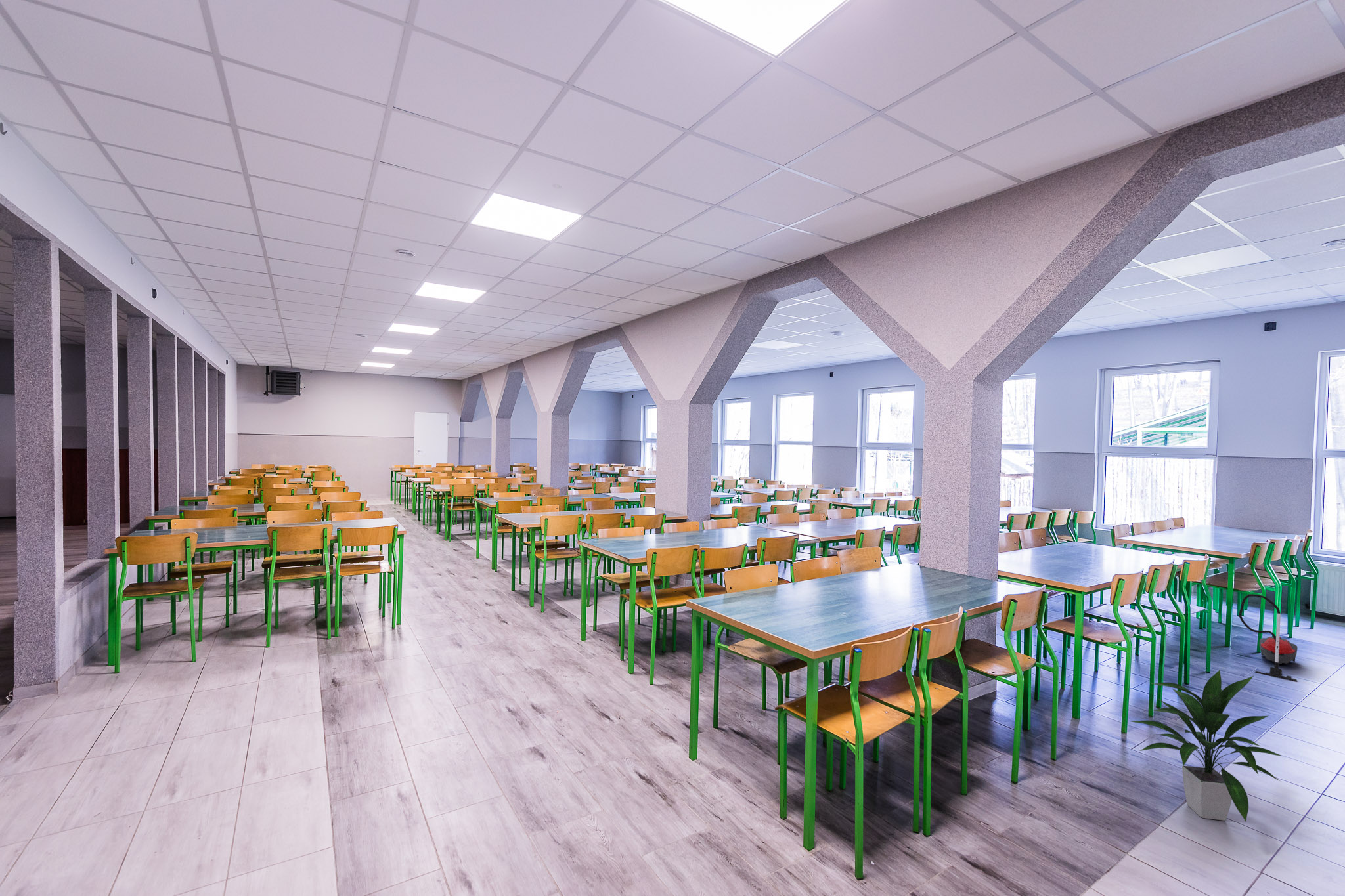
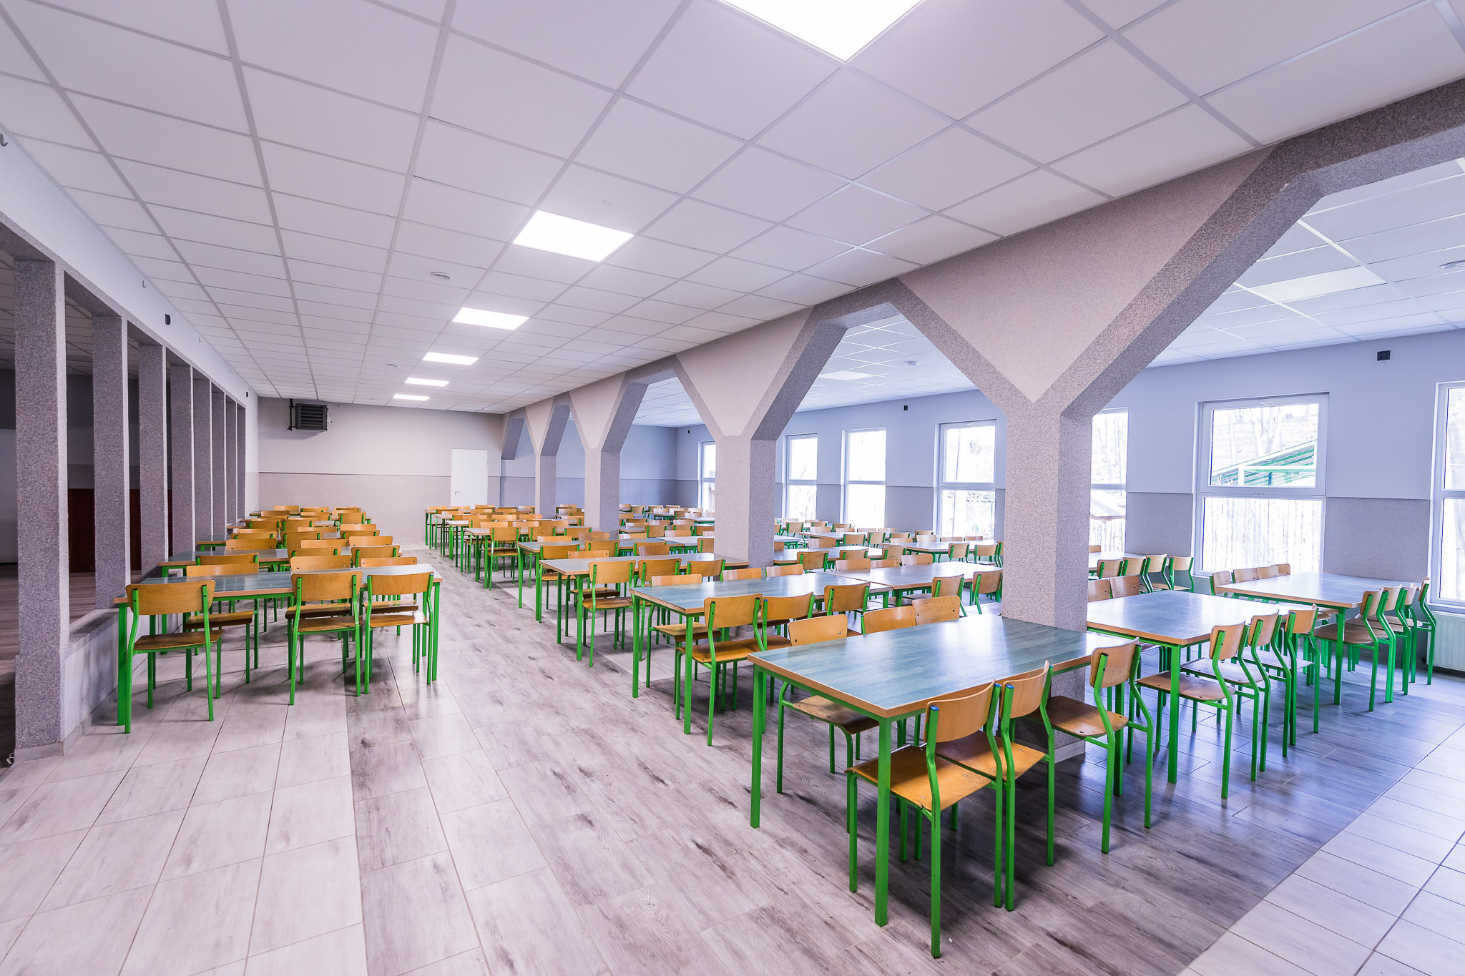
- indoor plant [1130,670,1283,822]
- vacuum cleaner [1238,593,1298,683]
